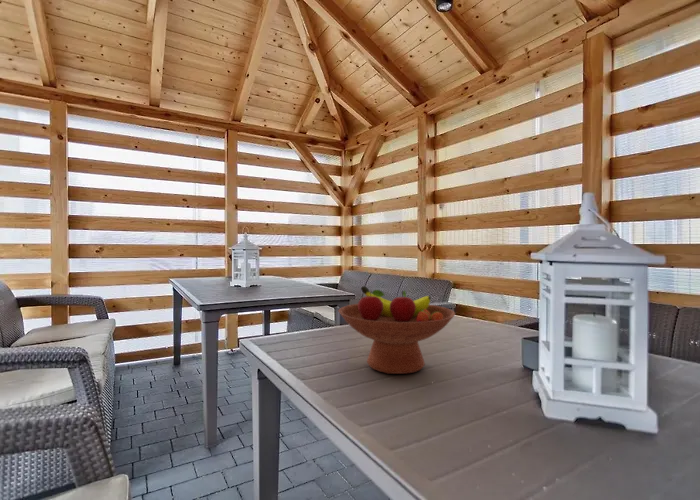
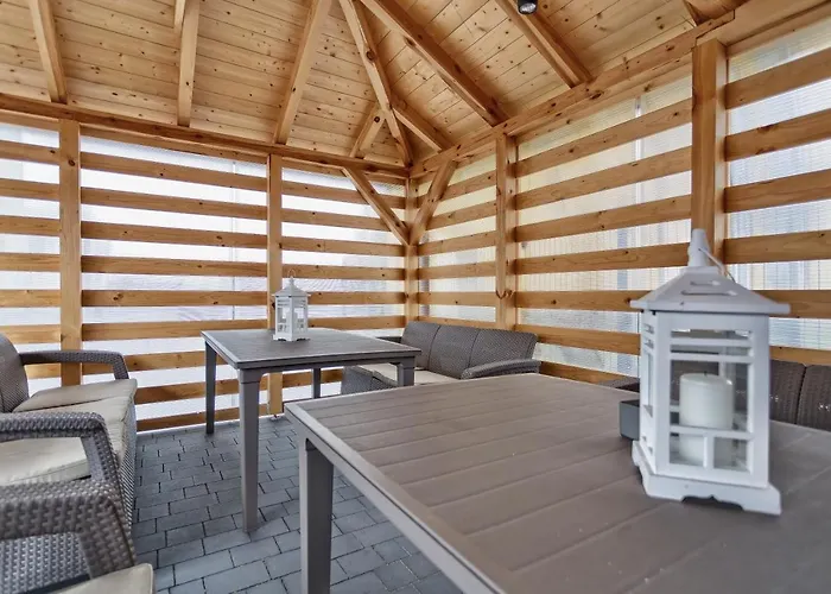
- fruit bowl [338,285,456,375]
